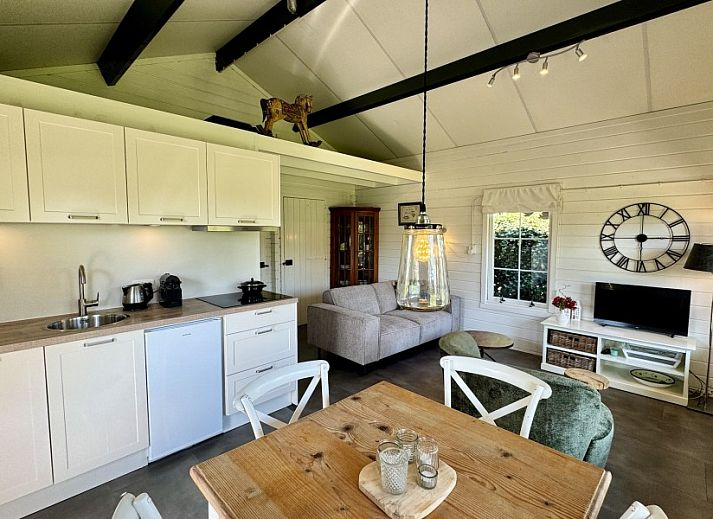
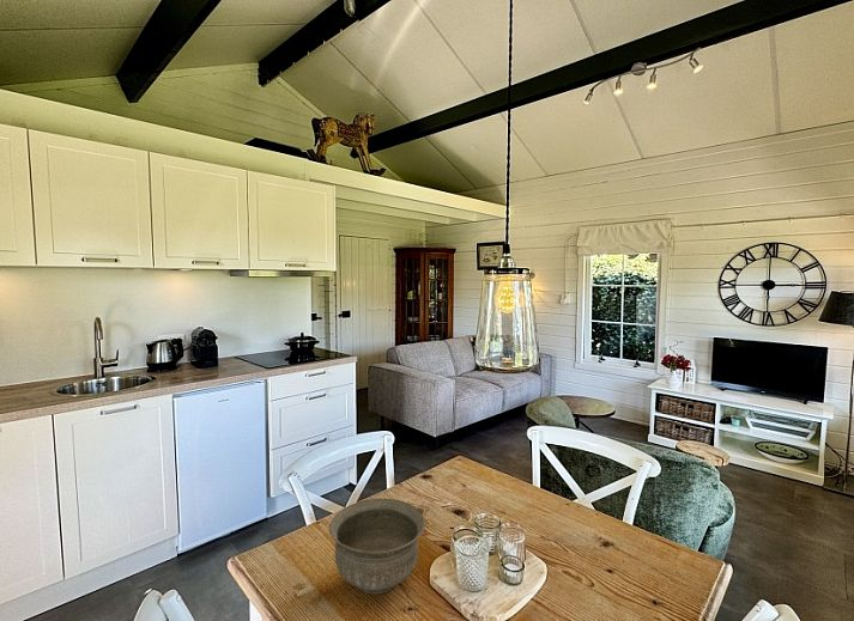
+ bowl [328,498,426,595]
